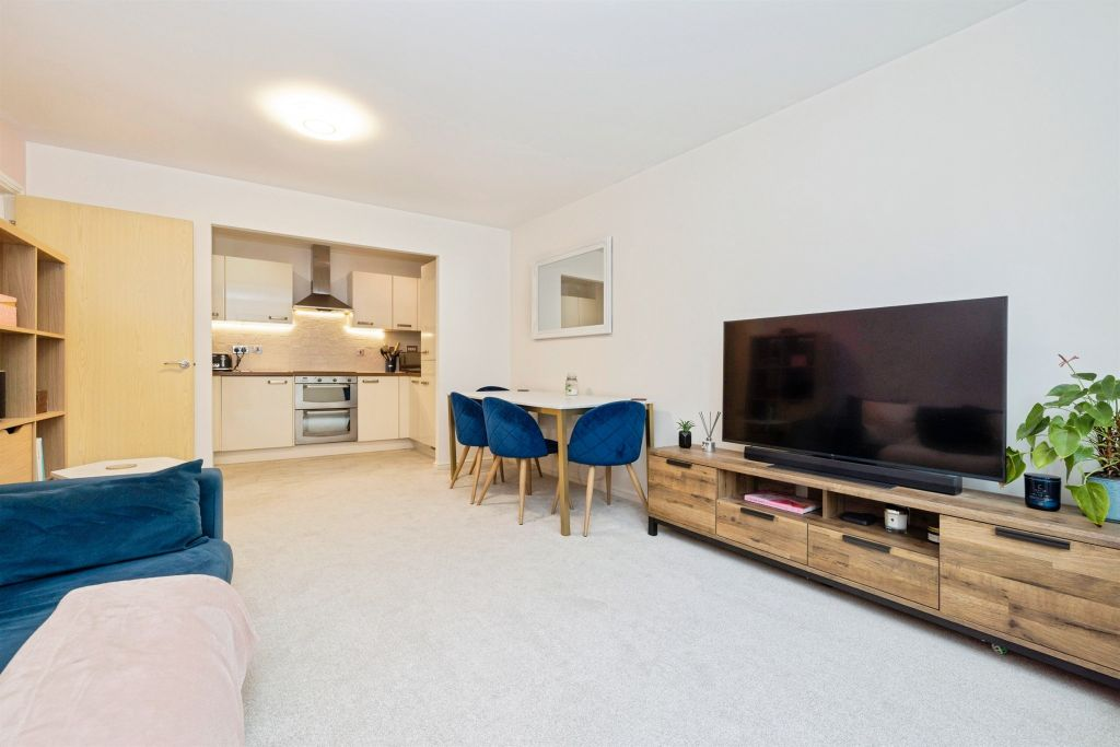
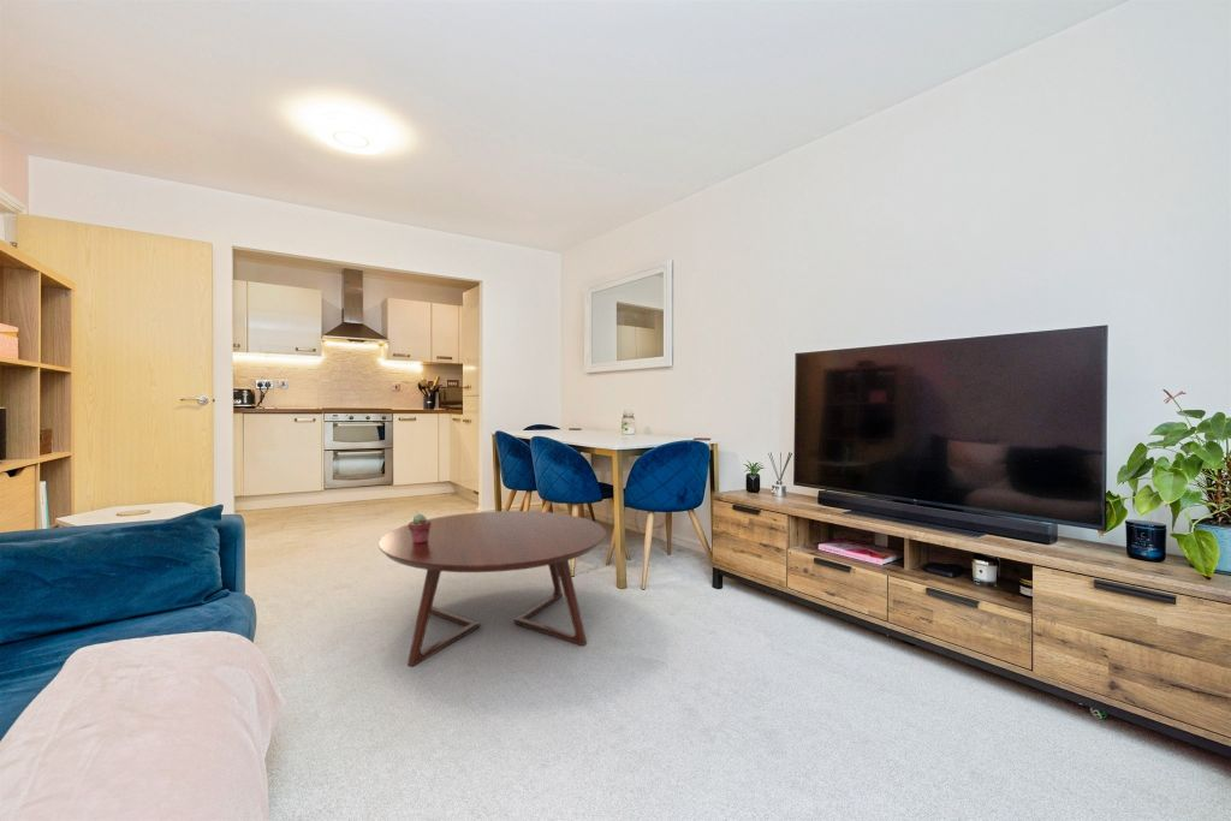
+ coffee table [377,510,607,667]
+ potted succulent [408,513,430,543]
